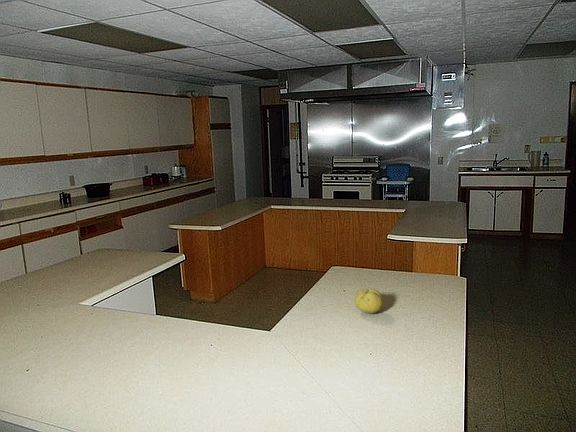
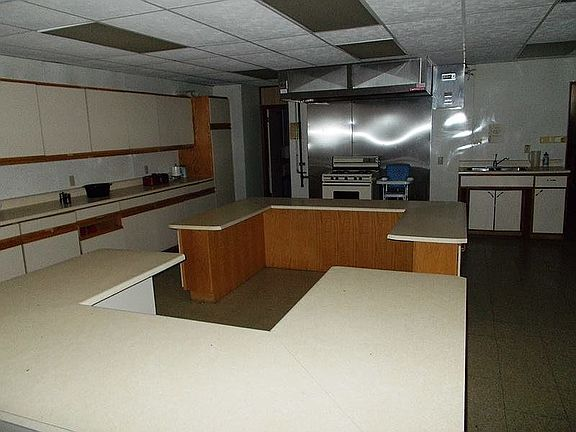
- fruit [354,288,384,315]
